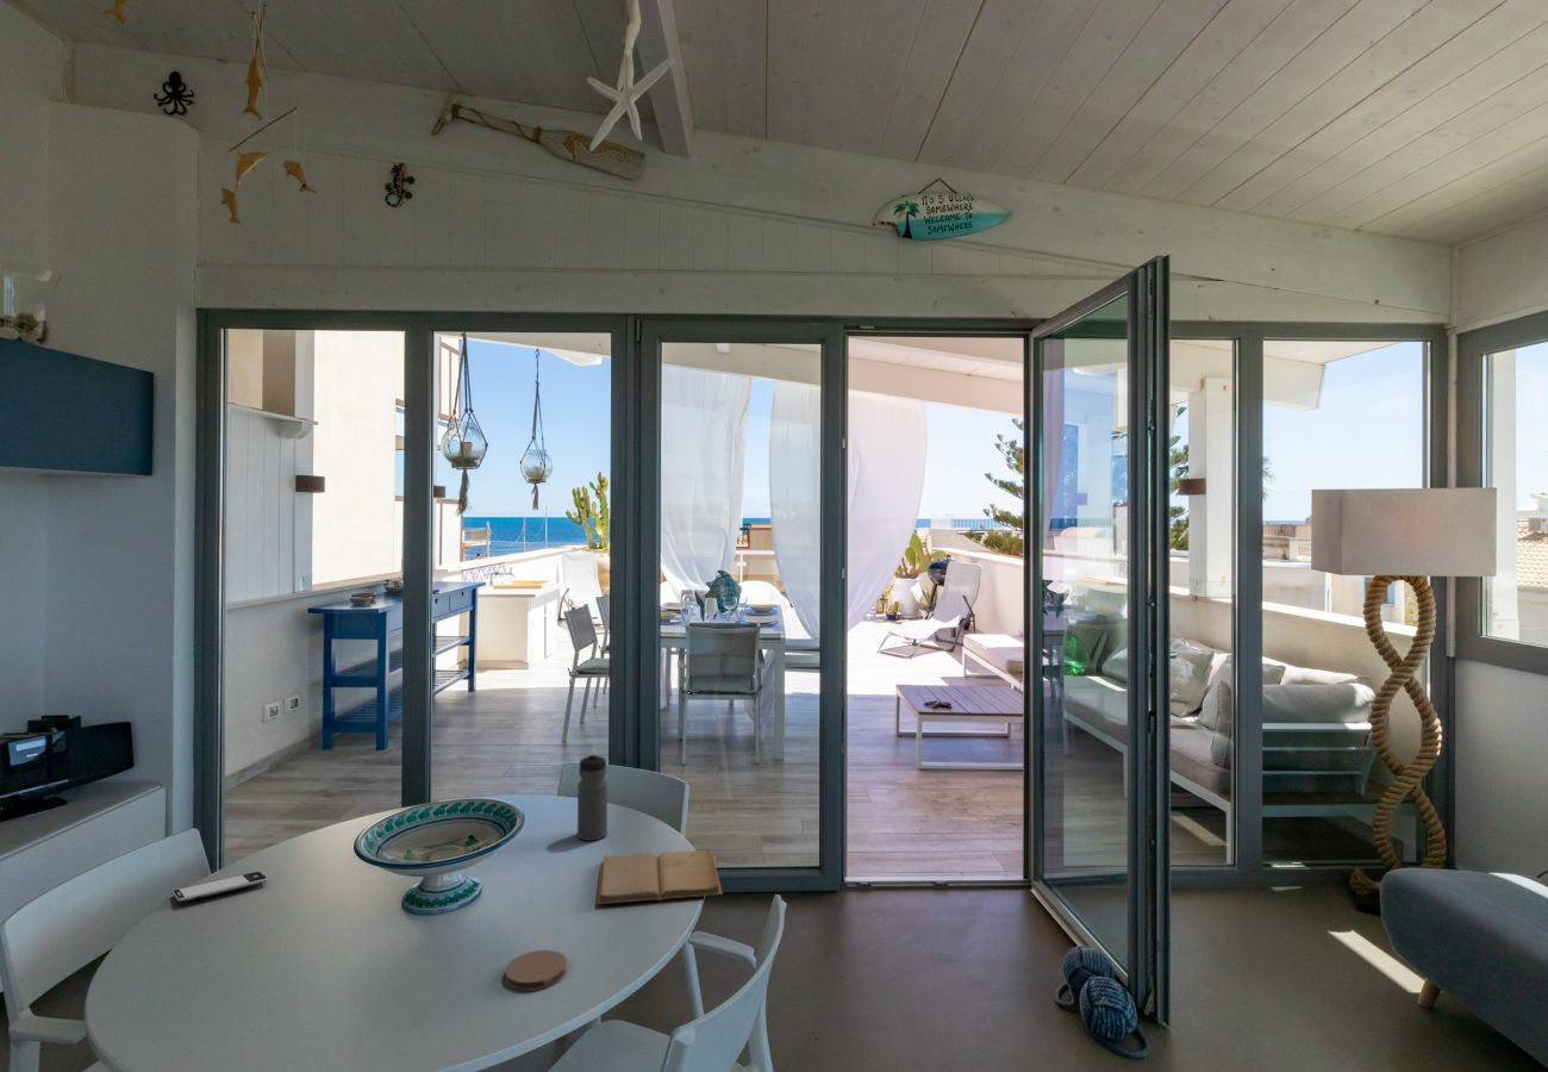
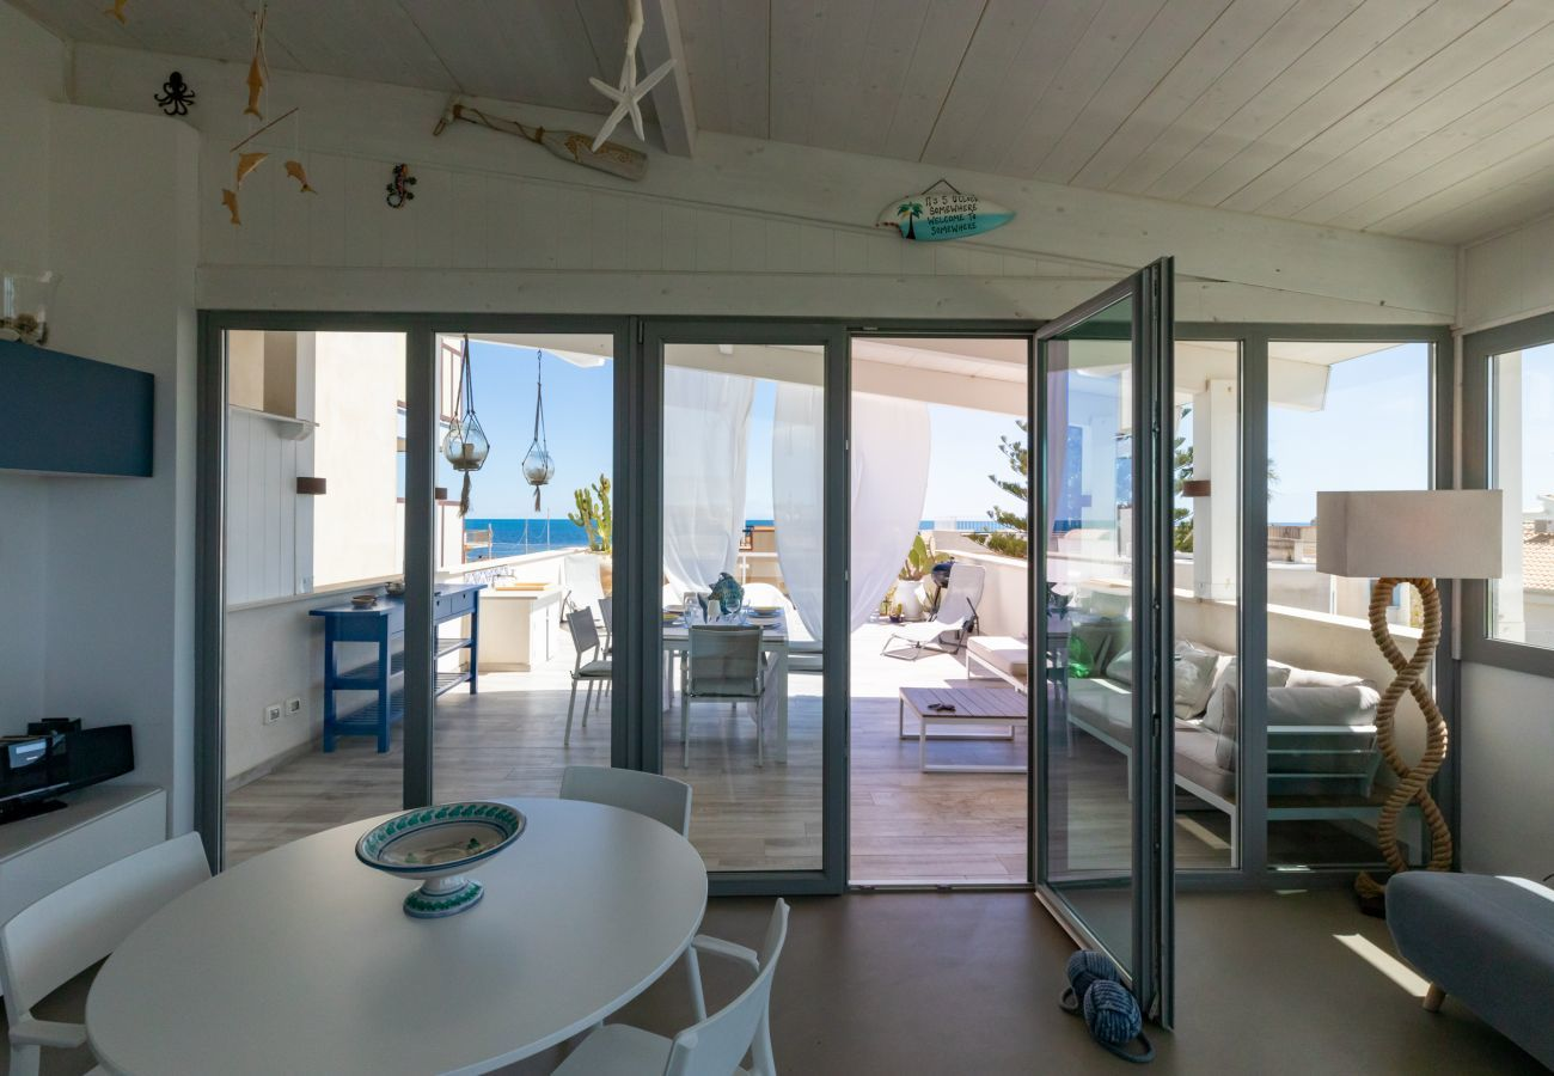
- coaster [504,949,568,992]
- water bottle [576,752,608,842]
- smartphone [171,871,268,903]
- book [595,848,724,905]
